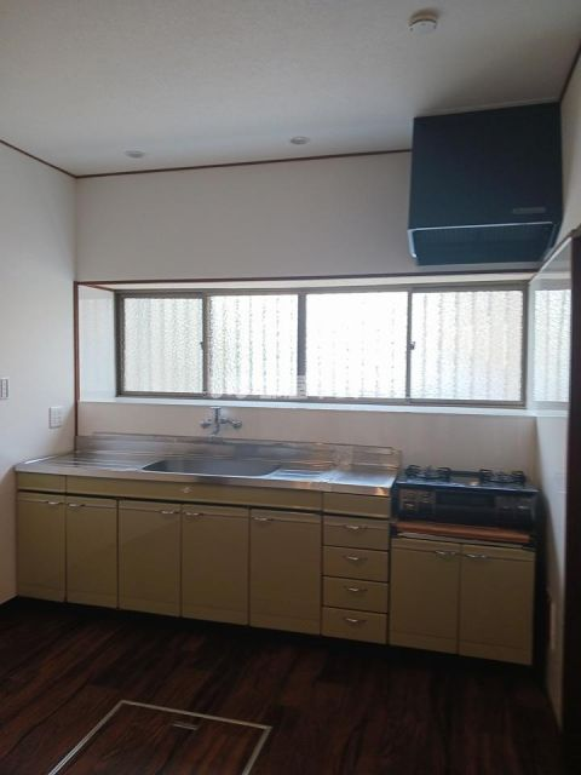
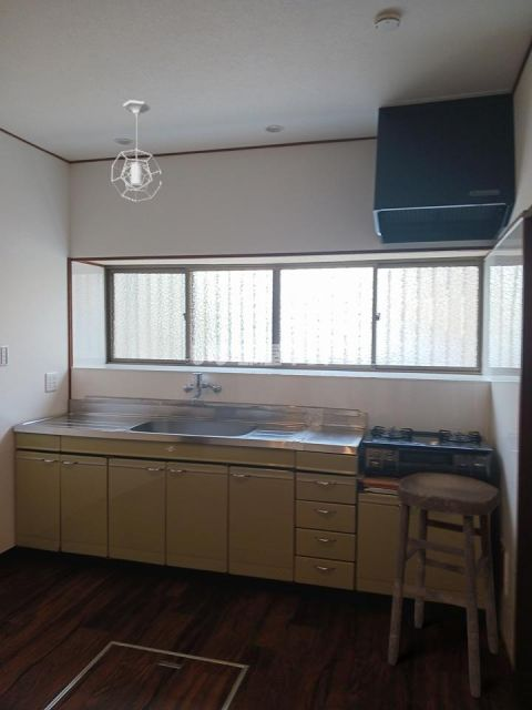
+ pendant light [111,99,162,203]
+ stool [387,471,501,699]
